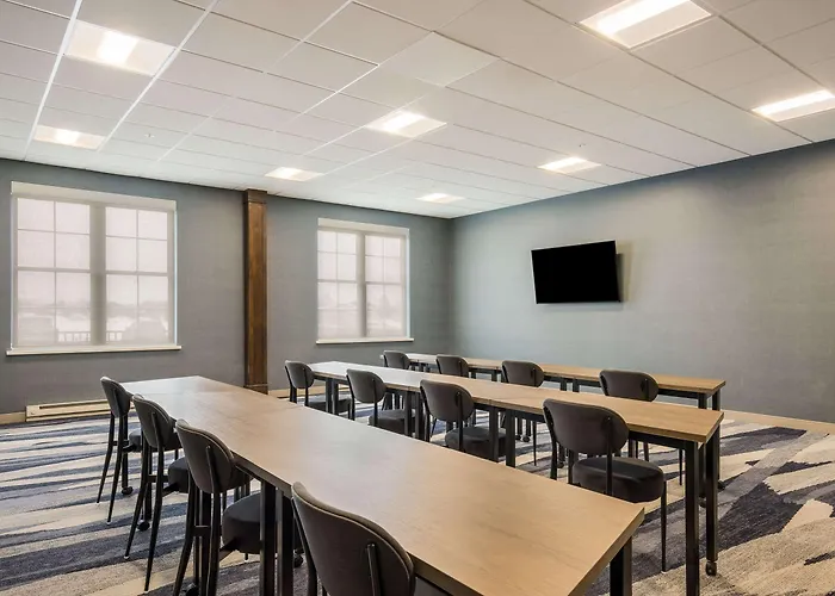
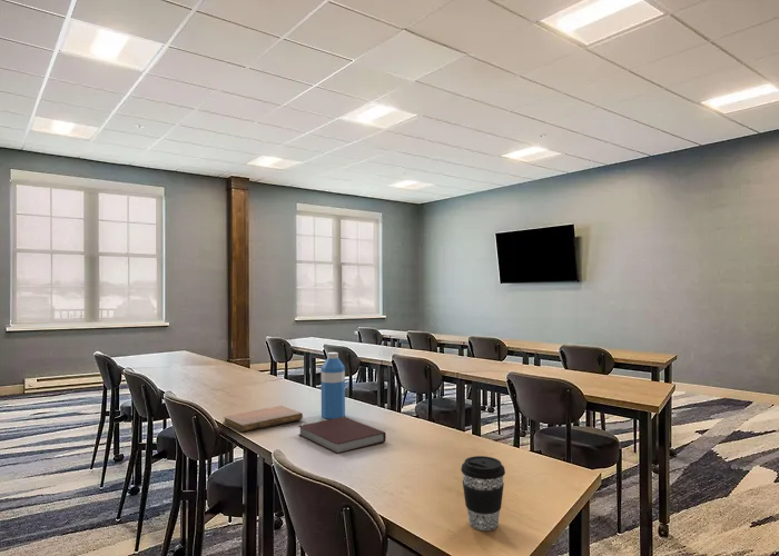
+ coffee cup [460,455,506,532]
+ notebook [221,405,304,434]
+ water bottle [321,351,346,420]
+ notebook [297,416,387,455]
